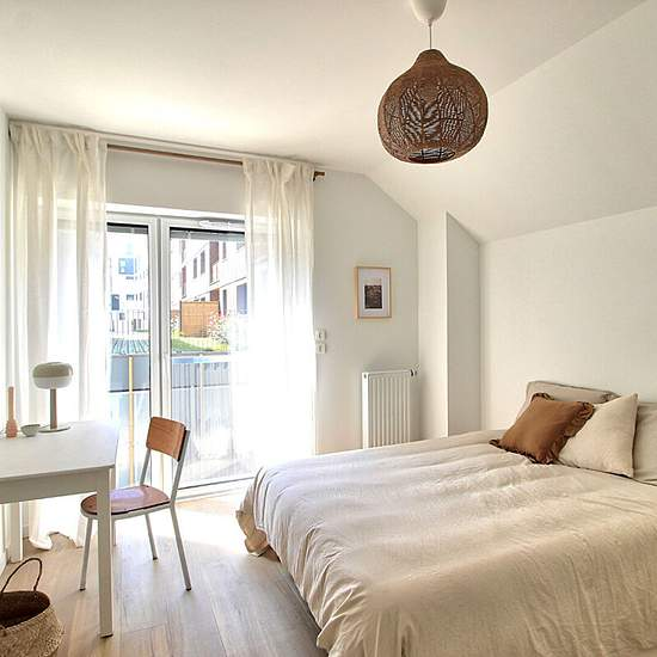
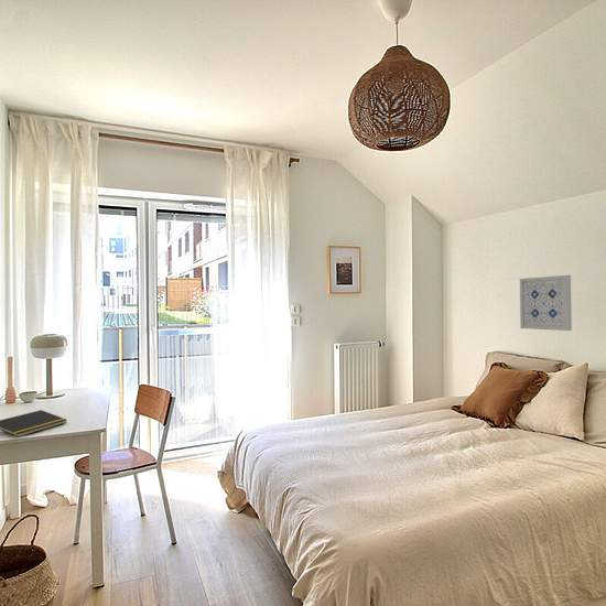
+ wall art [519,274,573,332]
+ notepad [0,409,68,439]
